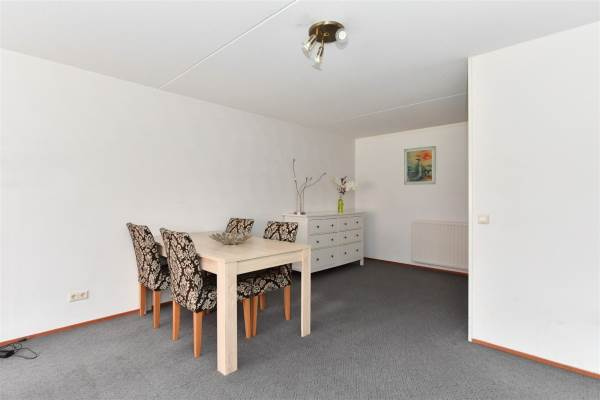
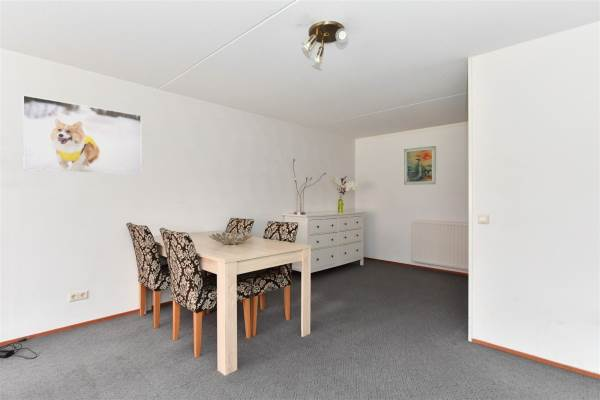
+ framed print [22,94,143,176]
